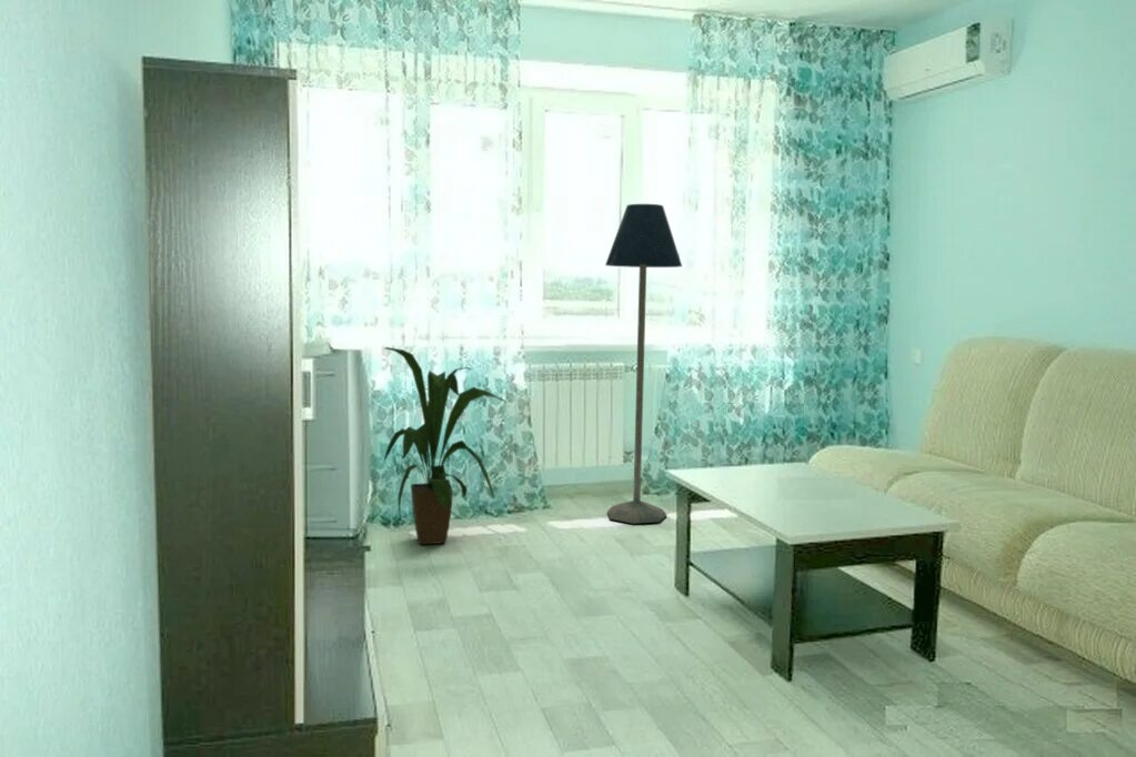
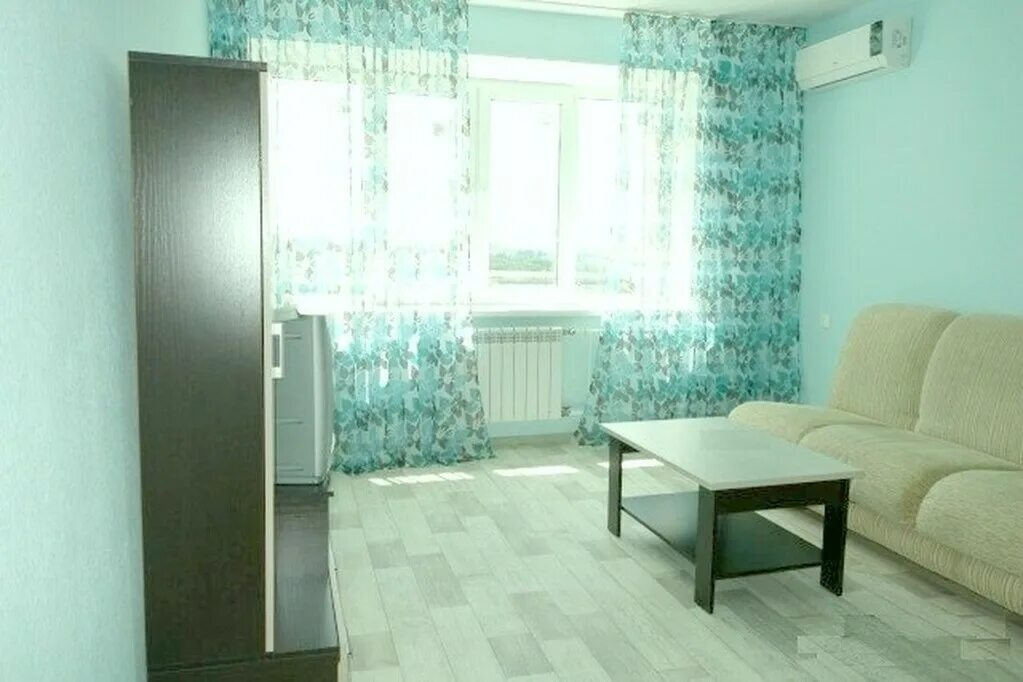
- house plant [383,346,509,546]
- floor lamp [604,203,683,525]
